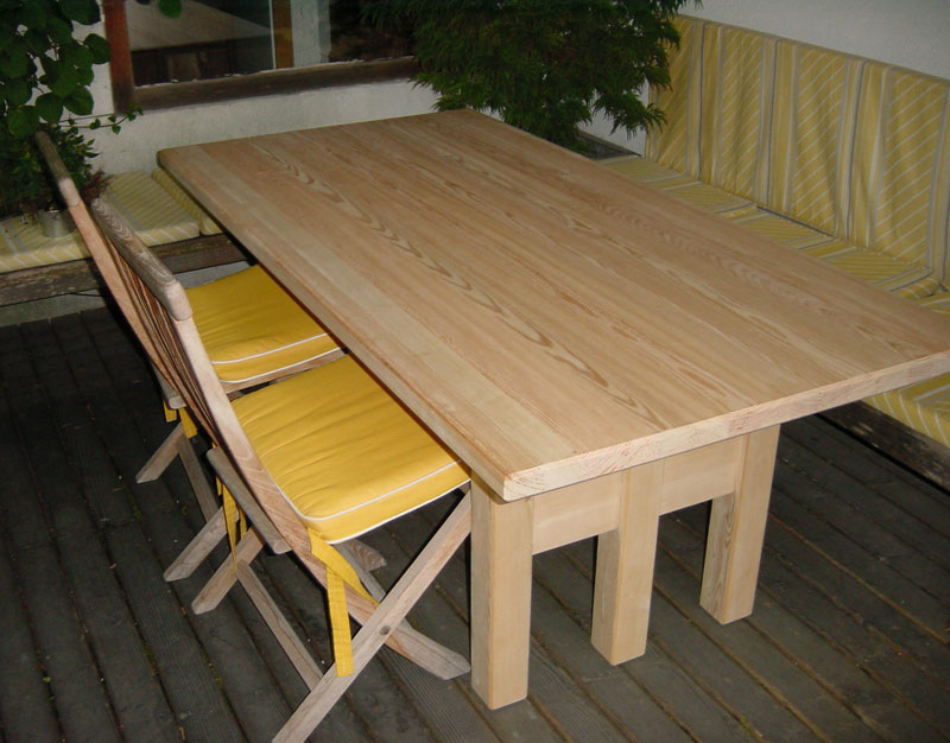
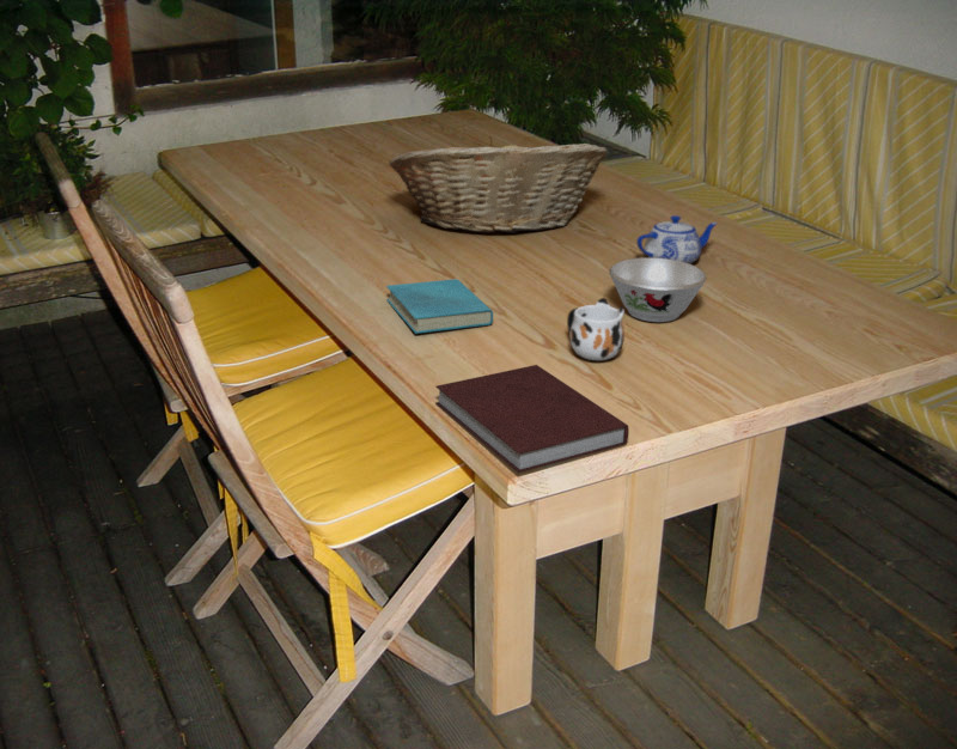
+ book [385,278,494,335]
+ bowl [608,256,708,323]
+ teapot [635,214,719,264]
+ mug [566,297,626,361]
+ notebook [434,364,630,474]
+ fruit basket [388,135,609,235]
